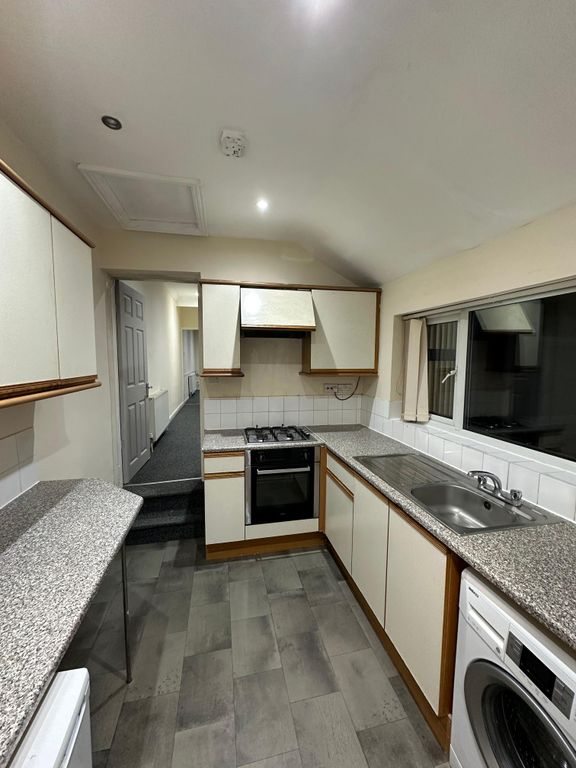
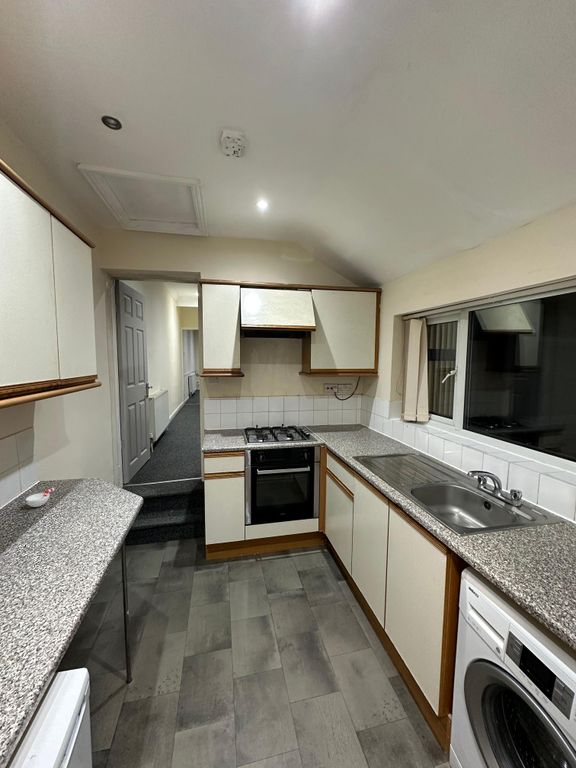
+ cup [24,487,55,508]
